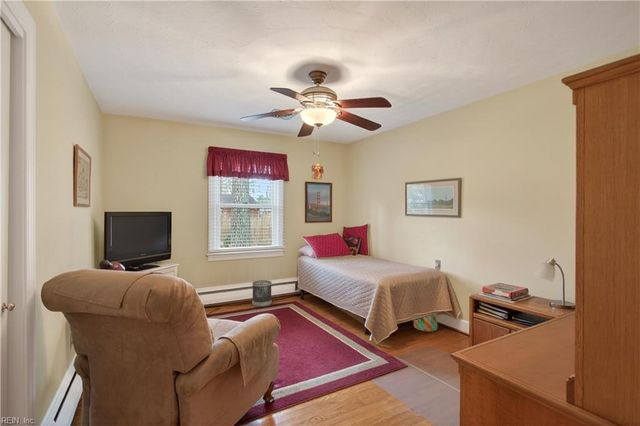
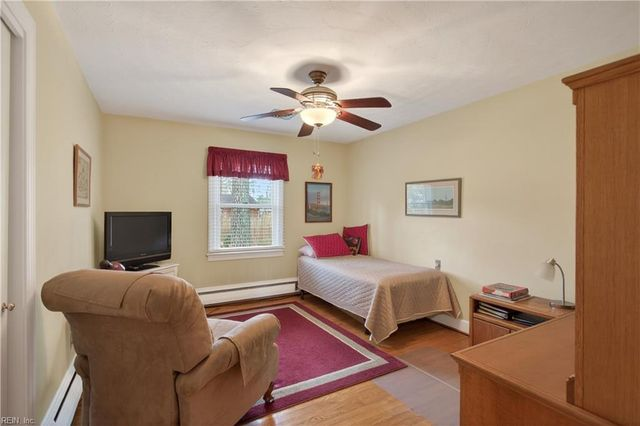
- bucket [413,313,438,332]
- wastebasket [251,279,273,308]
